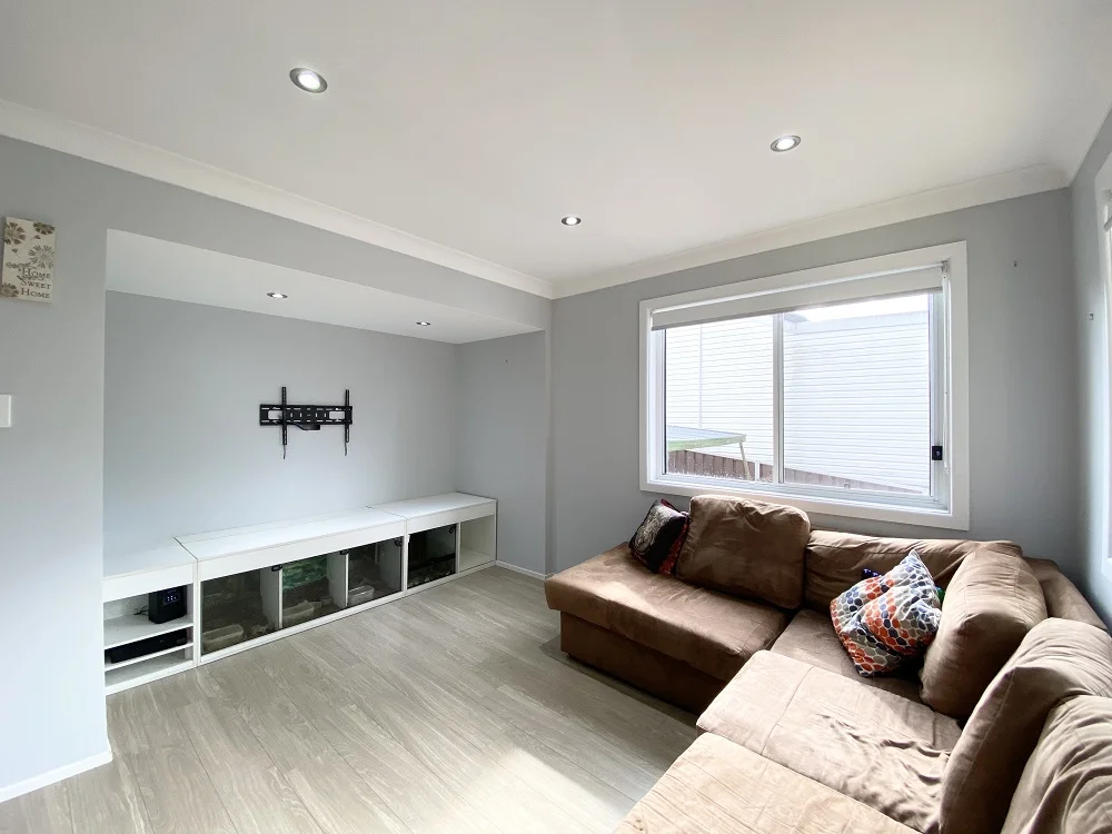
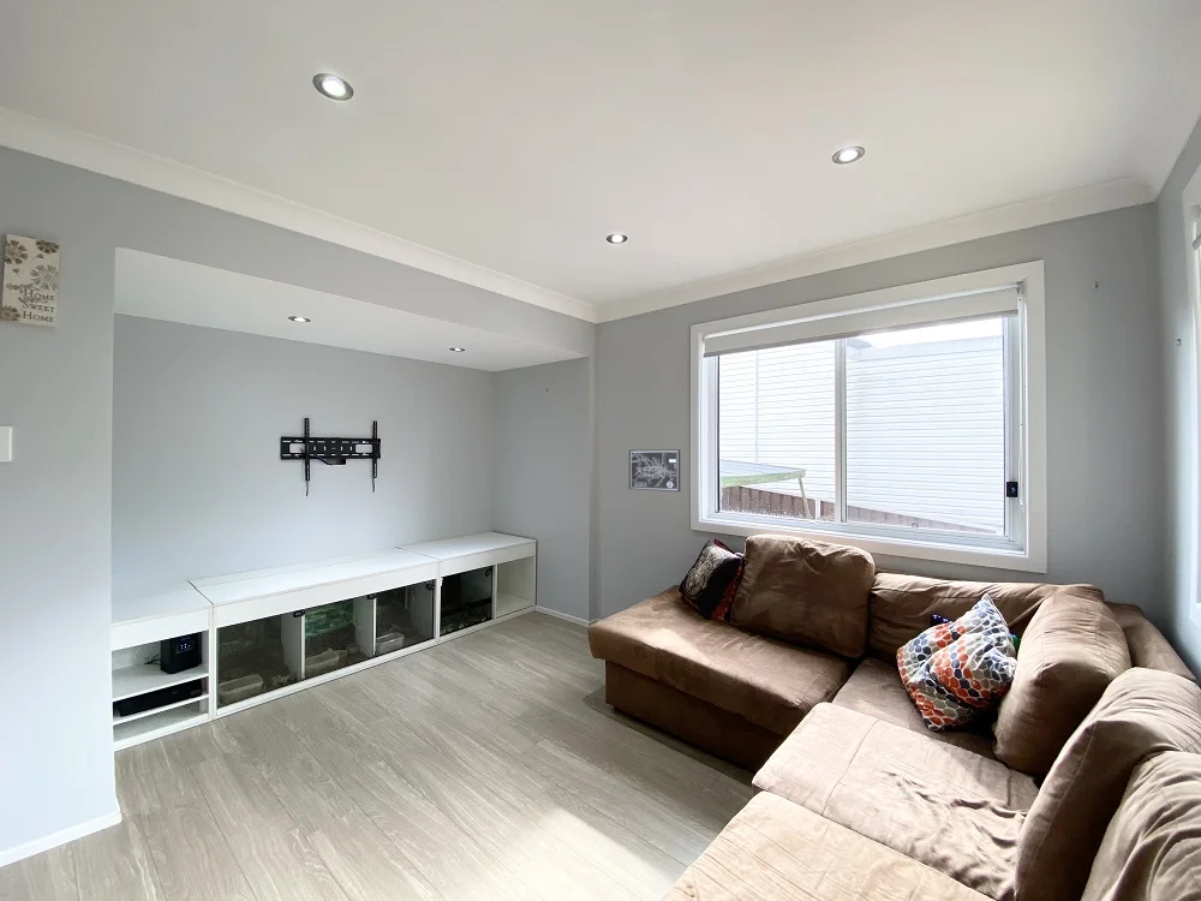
+ wall art [628,448,681,493]
